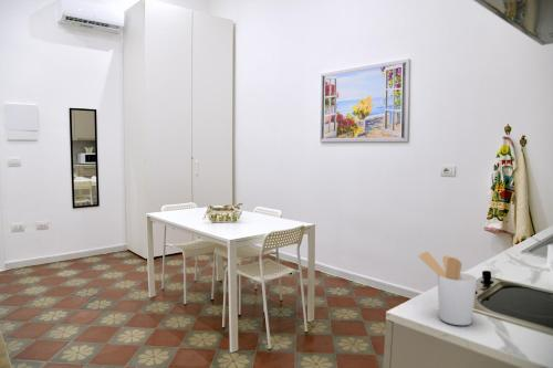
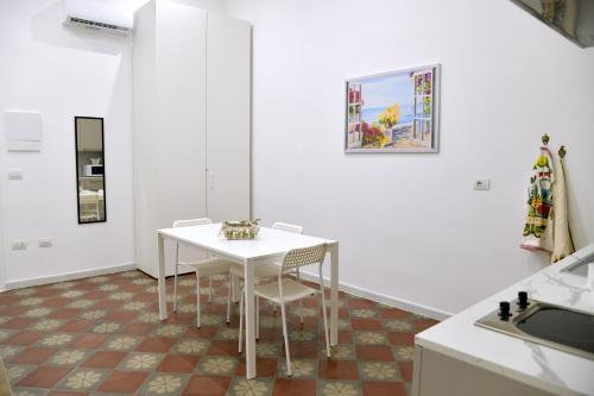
- utensil holder [417,251,478,326]
